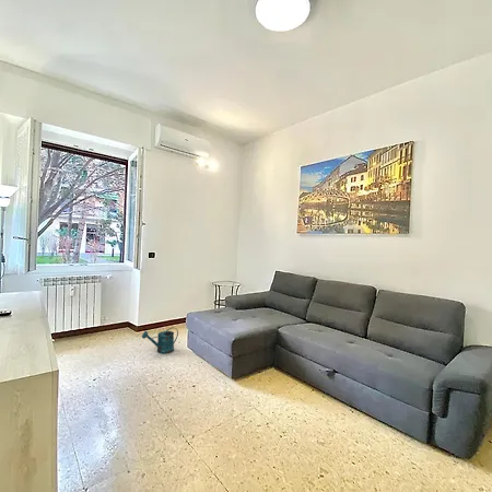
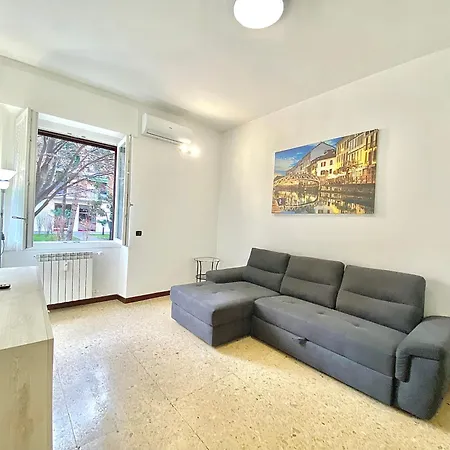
- watering can [141,326,179,354]
